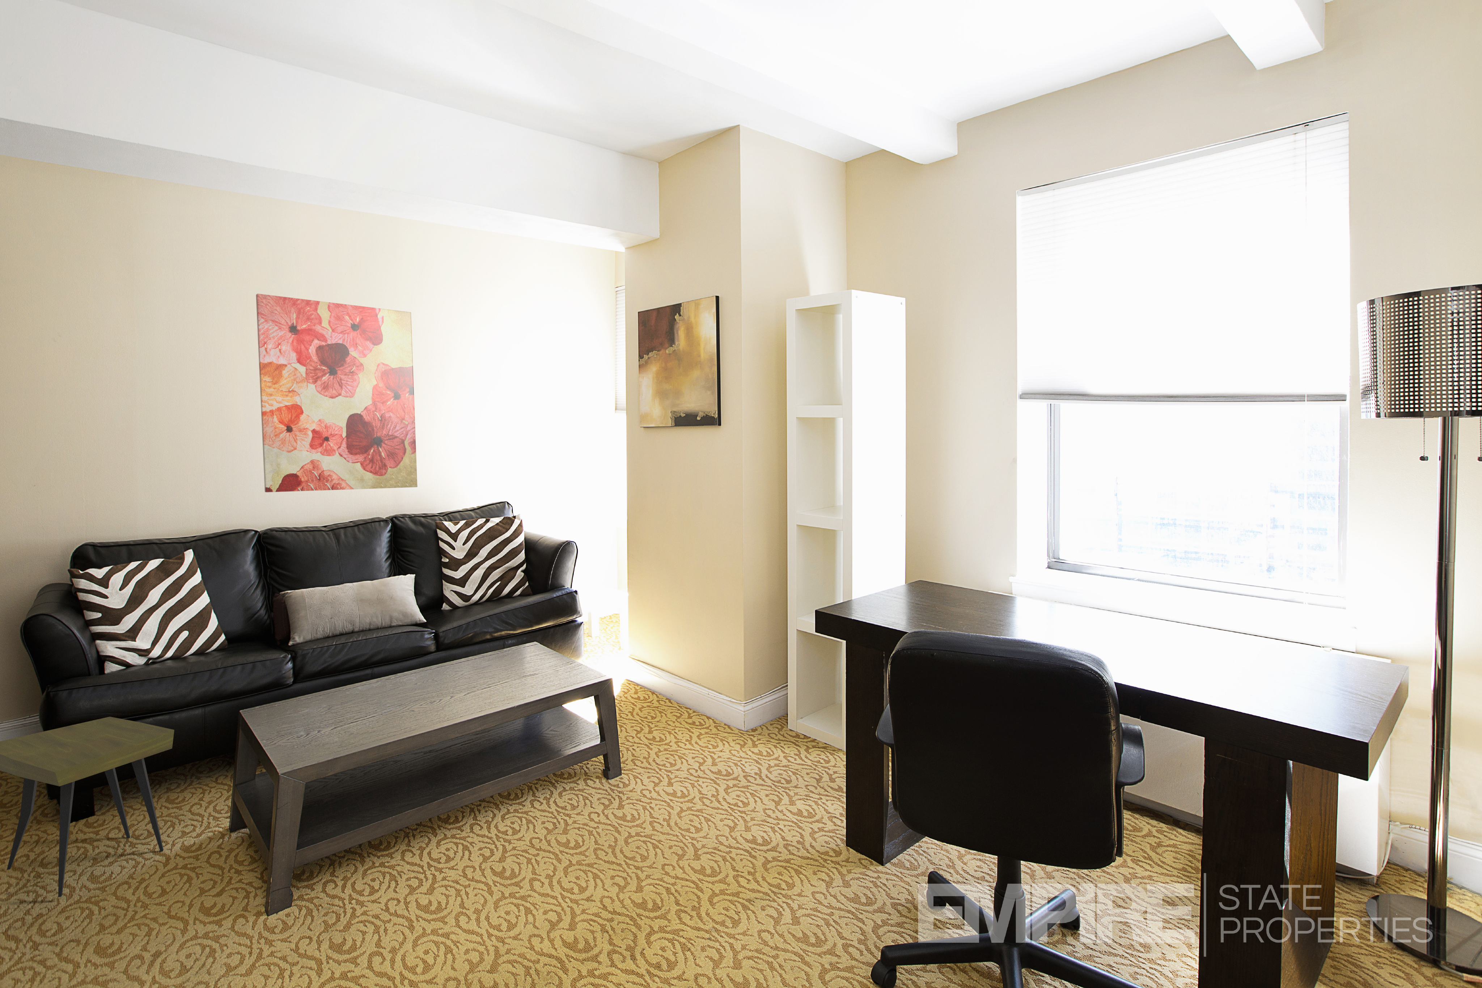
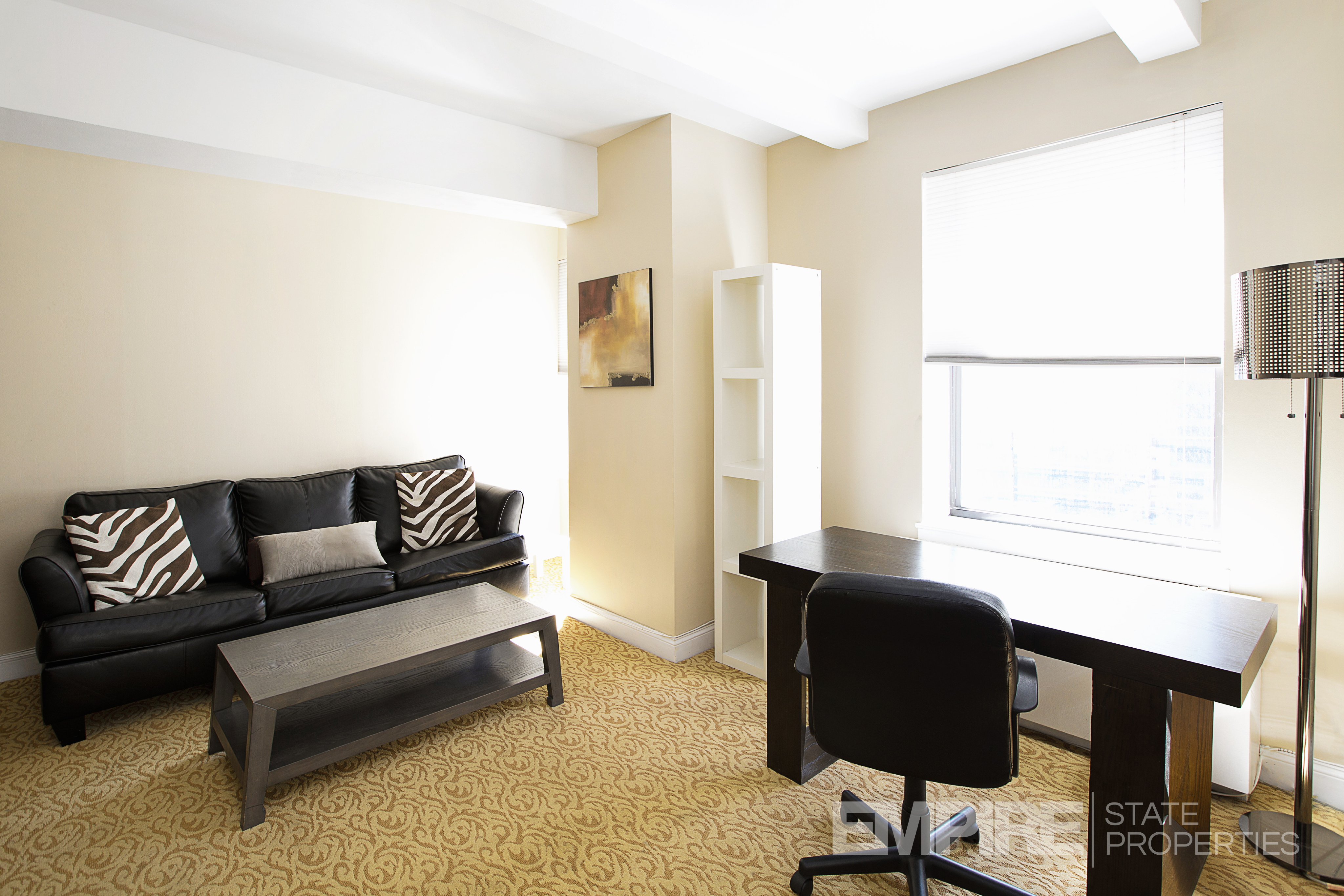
- wall art [256,293,418,493]
- side table [0,717,174,898]
